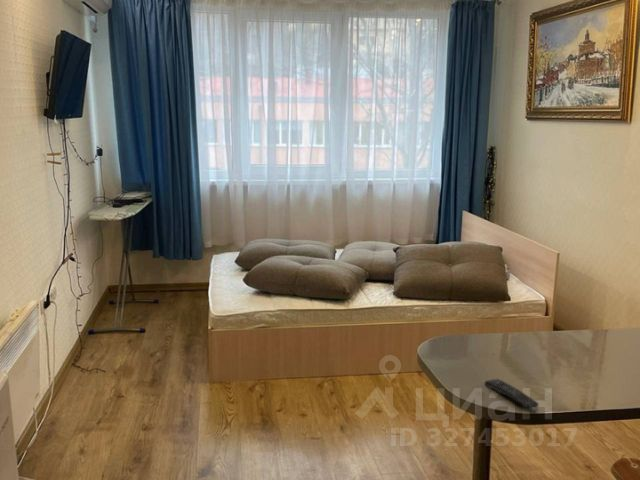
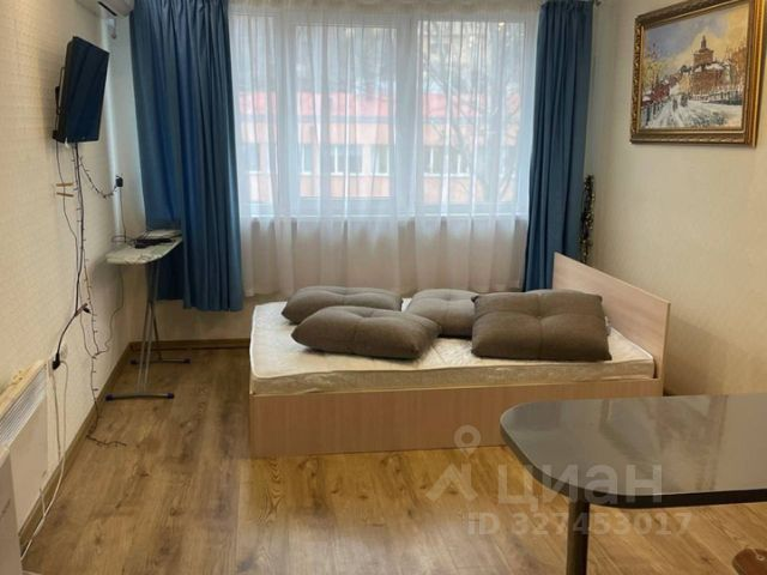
- remote control [484,378,540,412]
